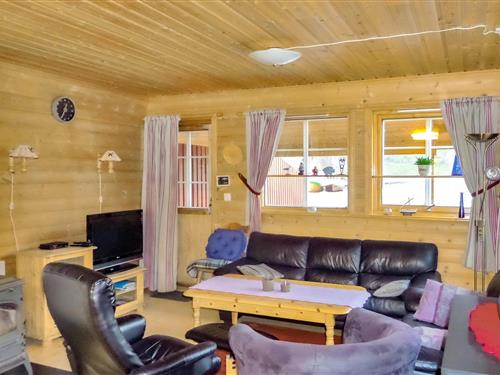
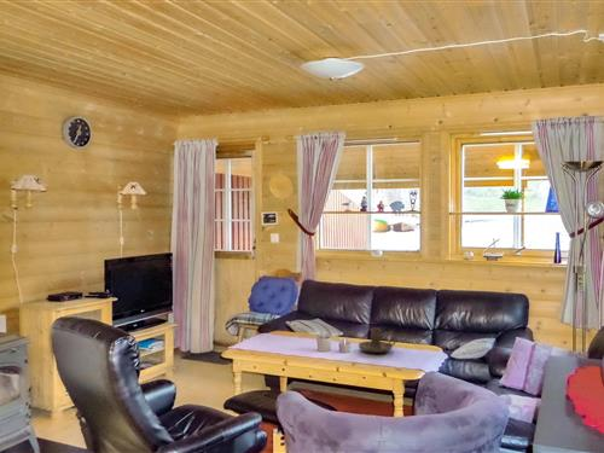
+ candle holder [358,326,397,354]
